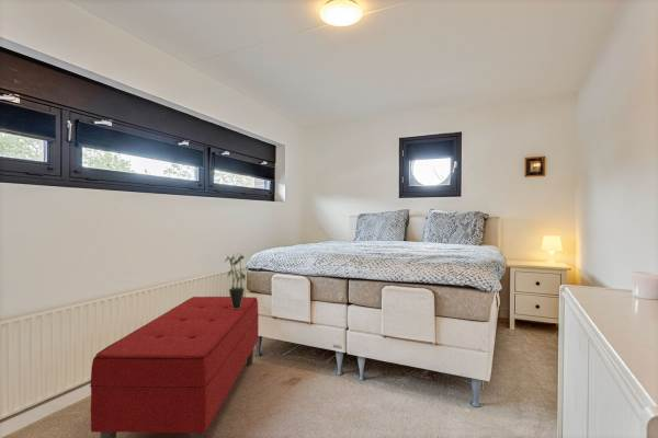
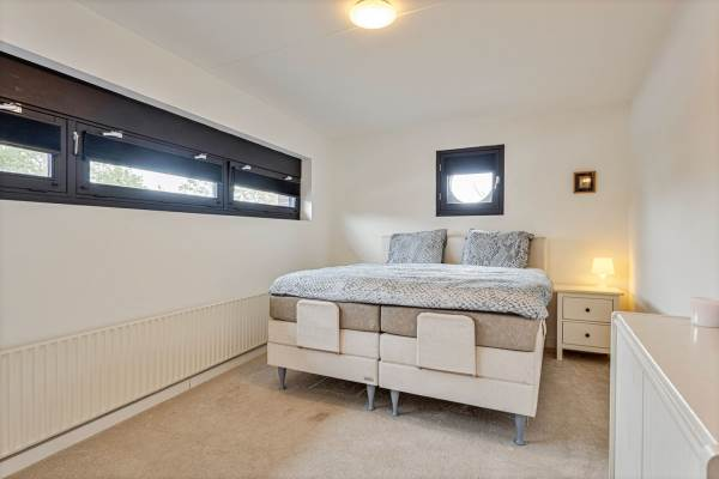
- bench [89,296,260,438]
- potted plant [223,252,247,309]
